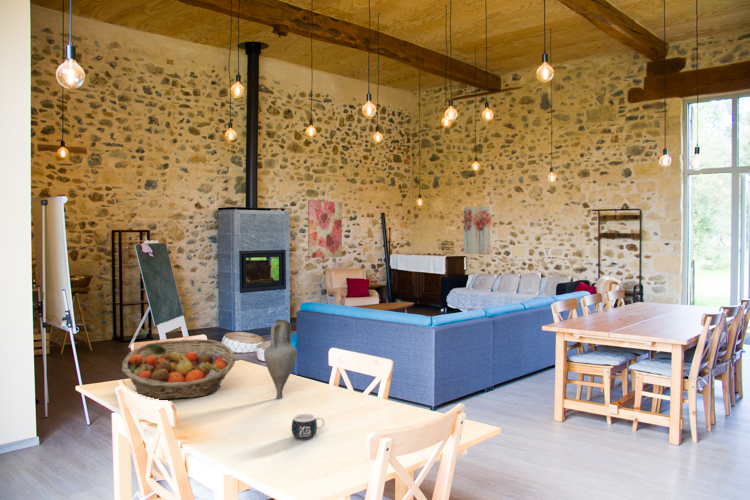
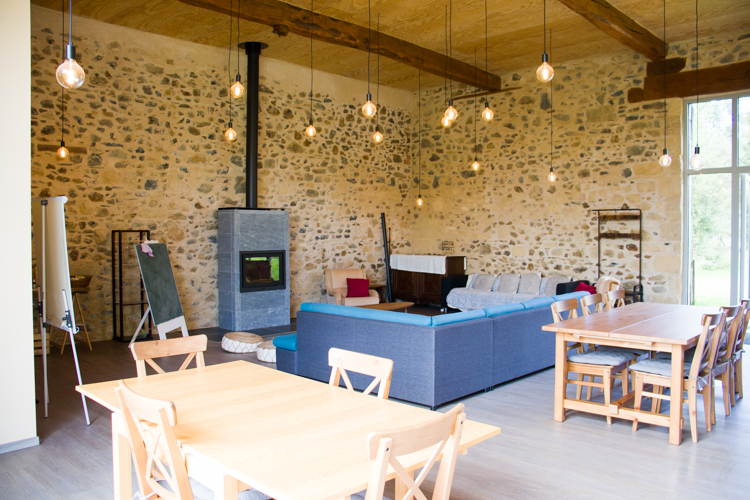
- wall art [463,205,492,255]
- fruit basket [121,338,236,401]
- vase [263,319,298,400]
- mug [291,413,325,441]
- wall art [307,199,343,259]
